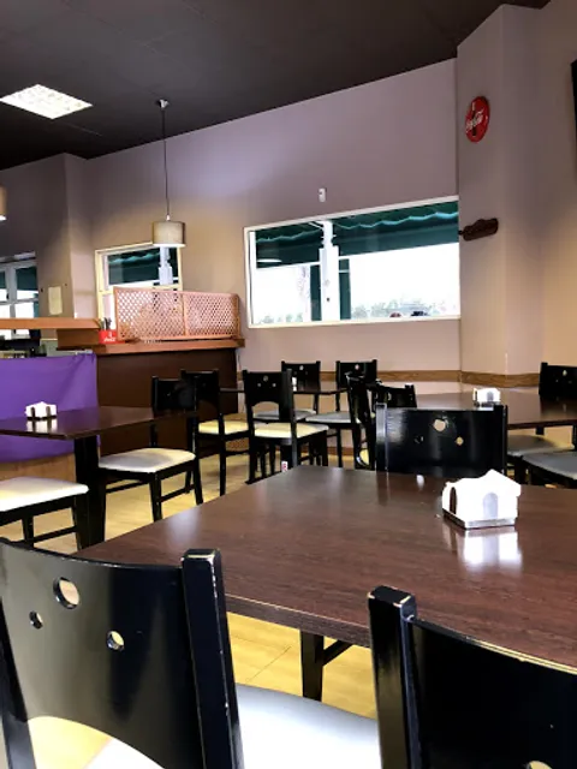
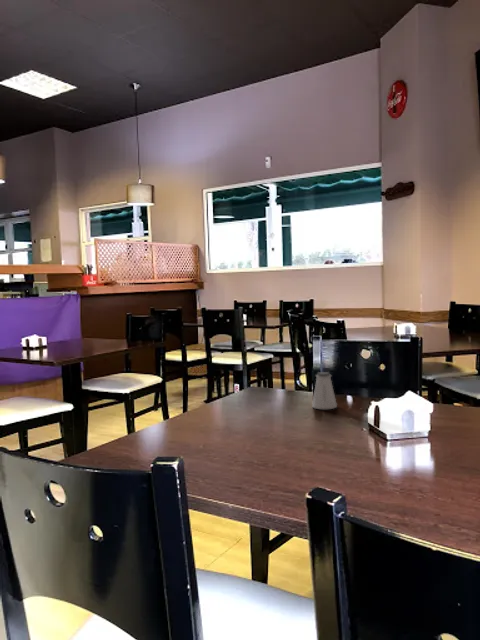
+ saltshaker [311,371,338,410]
